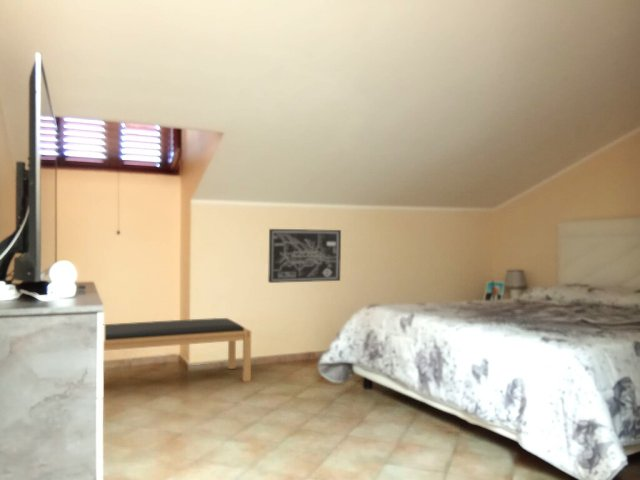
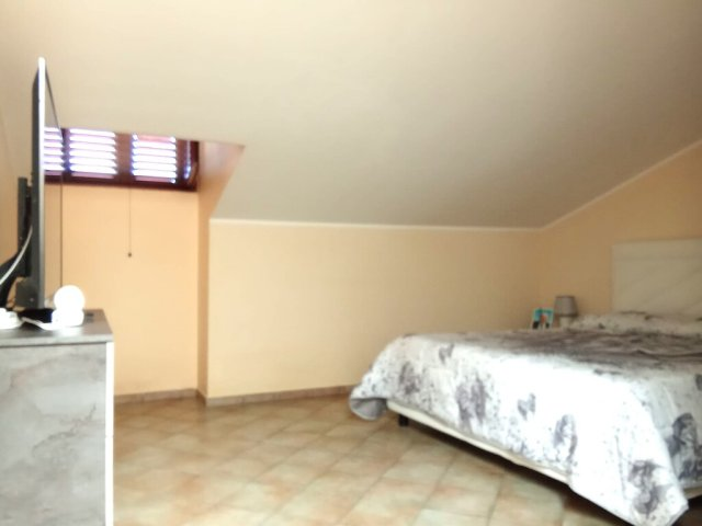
- wall art [267,228,342,284]
- bench [103,317,252,383]
